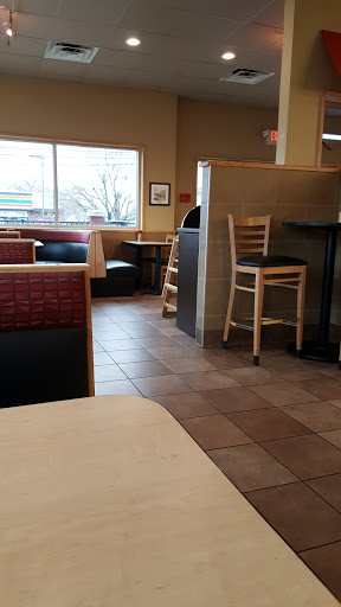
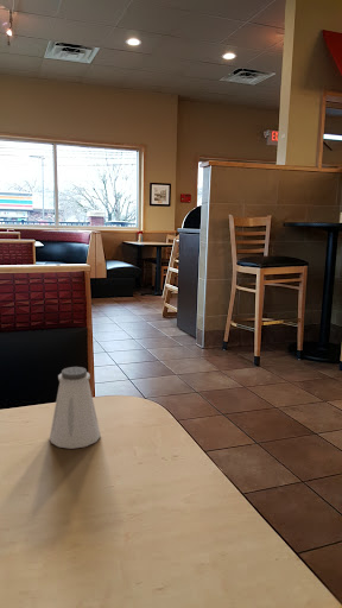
+ saltshaker [49,366,102,450]
